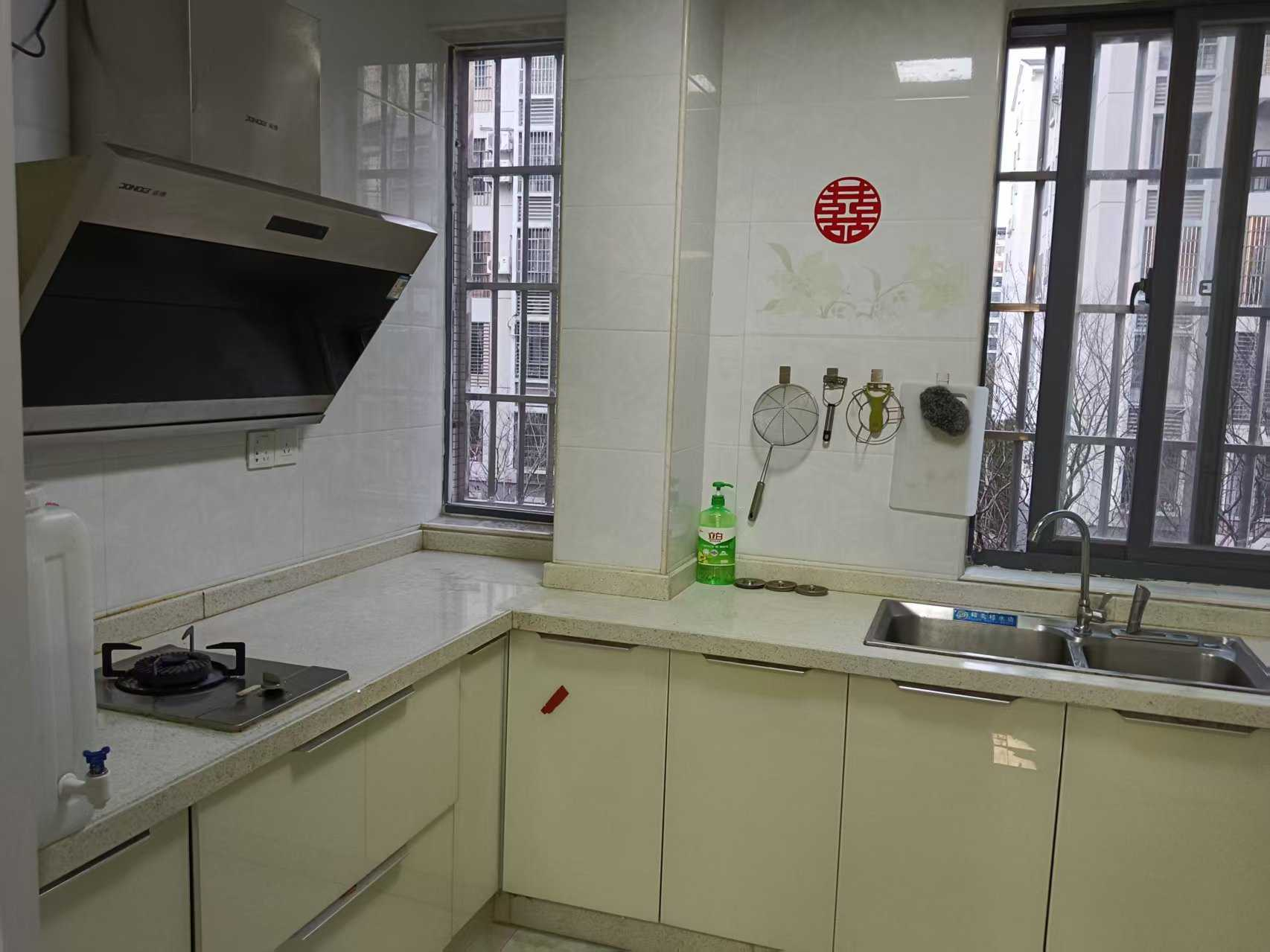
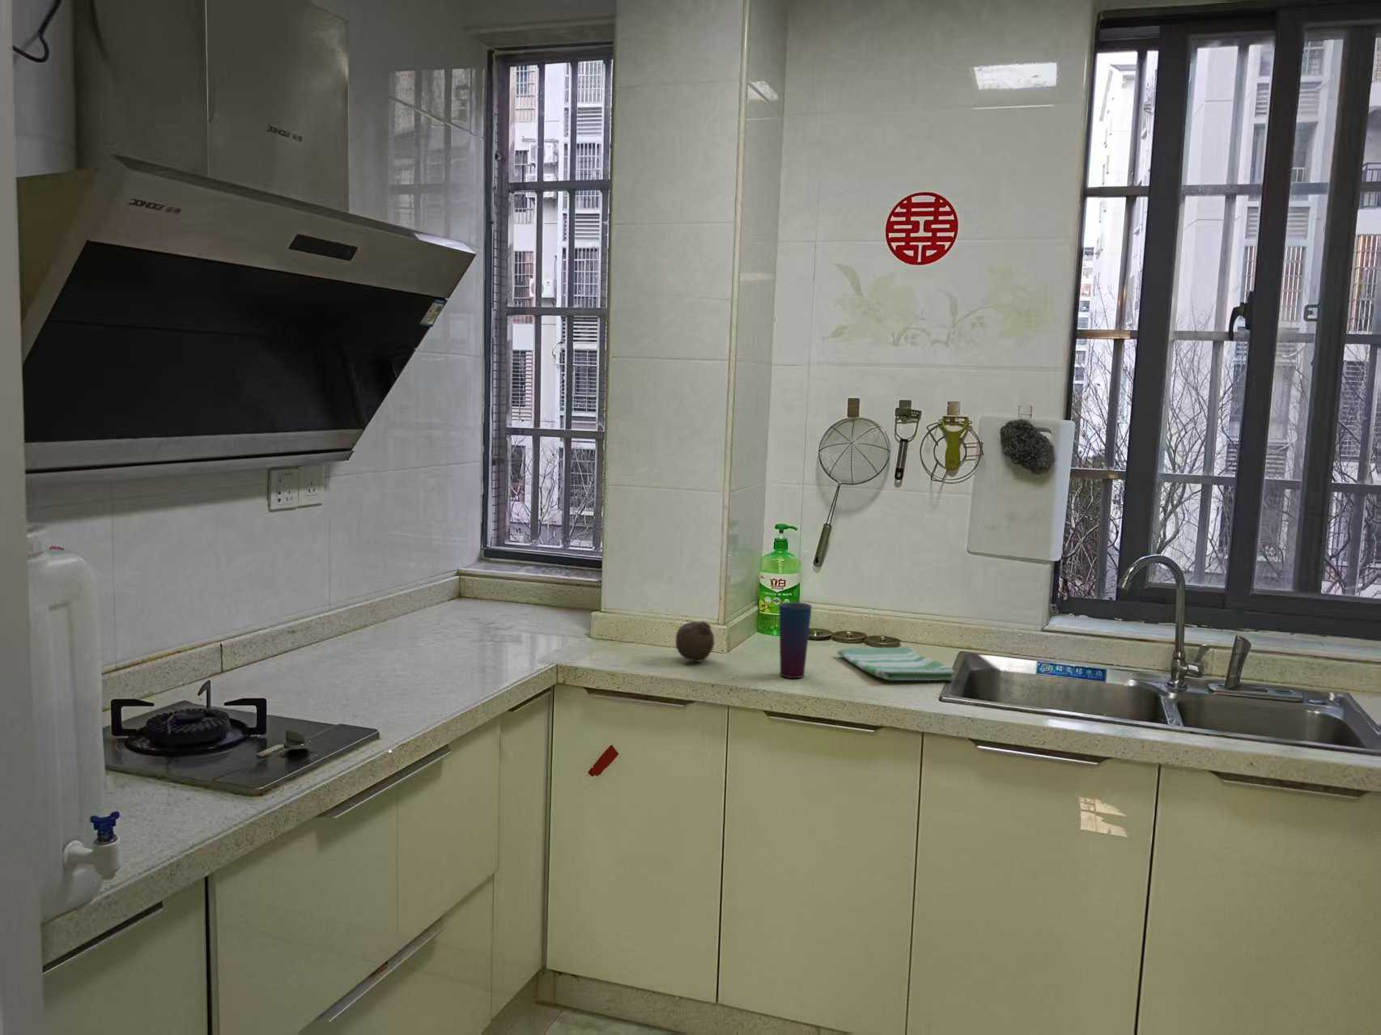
+ cup [779,601,812,678]
+ dish towel [837,645,955,682]
+ fruit [675,621,714,662]
